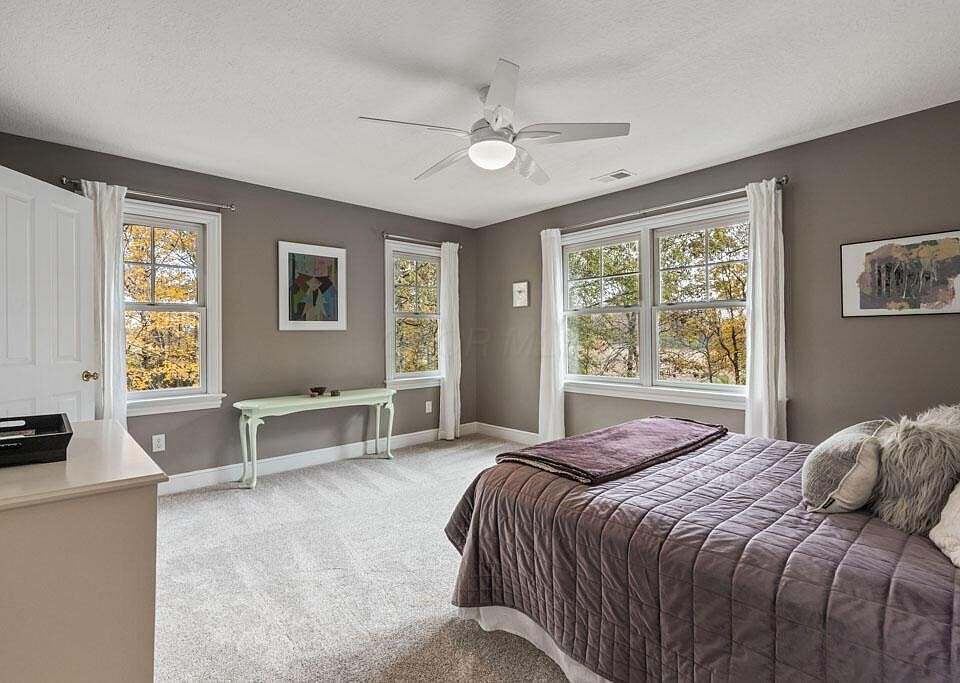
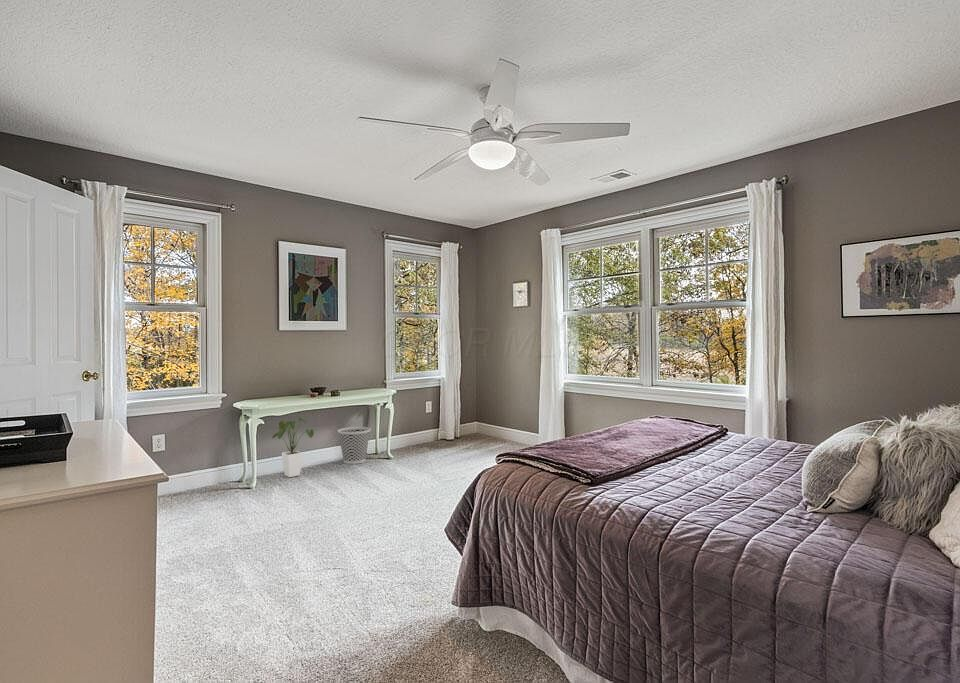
+ house plant [271,415,315,478]
+ wastebasket [337,426,372,465]
